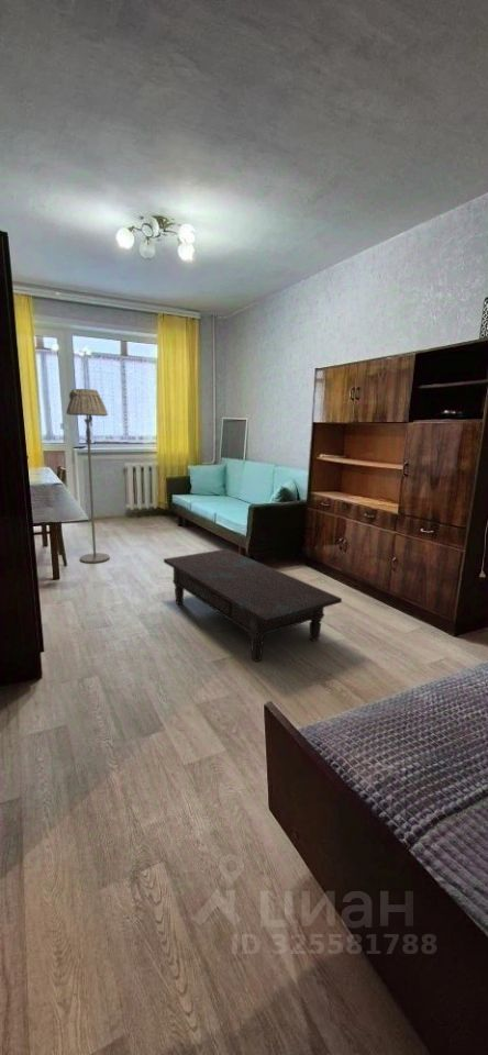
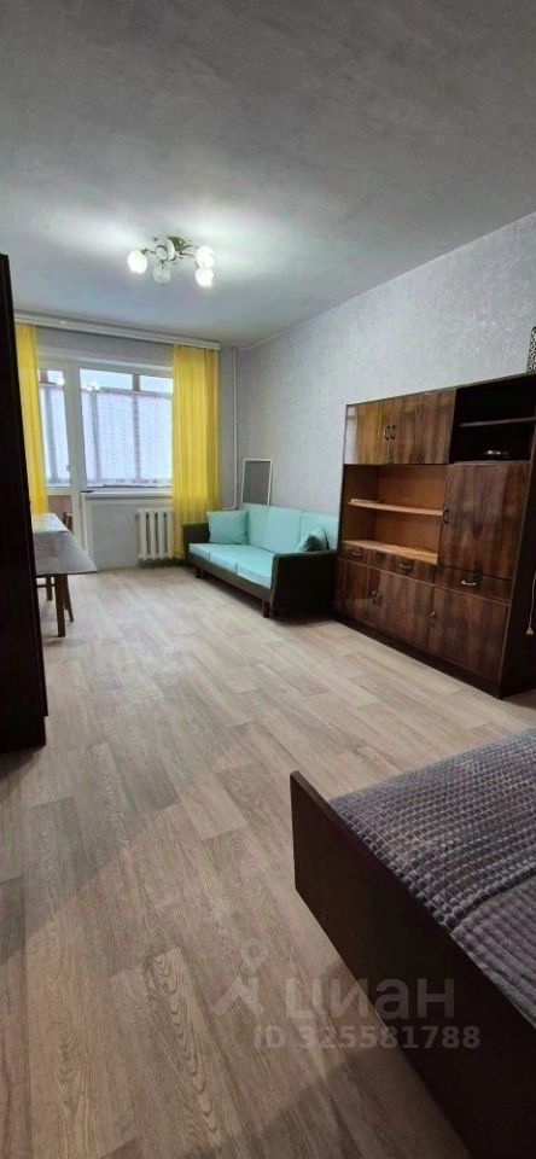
- floor lamp [65,388,111,564]
- coffee table [163,547,343,663]
